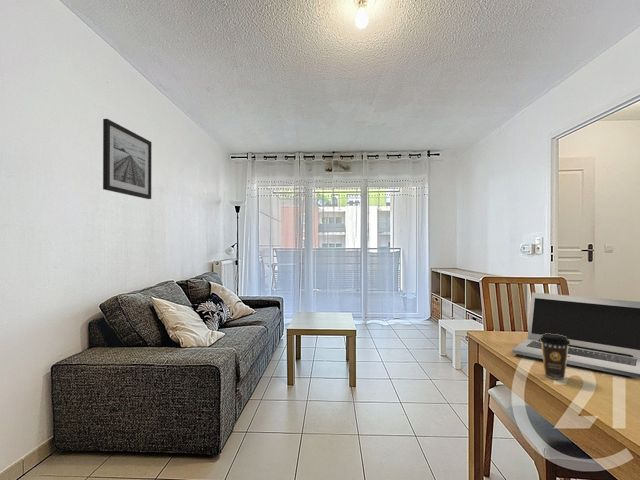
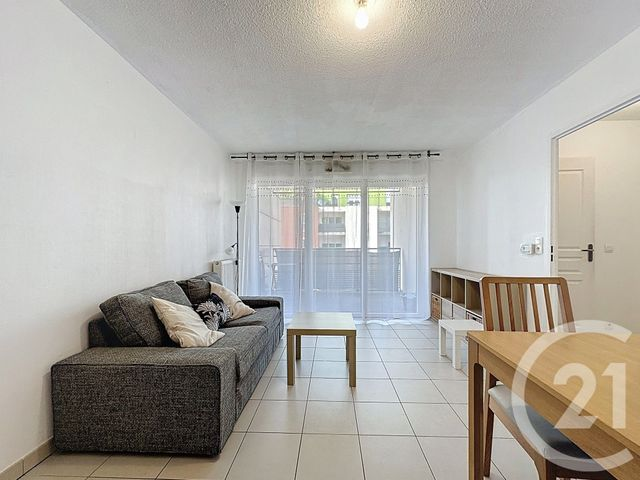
- wall art [102,118,153,200]
- laptop [511,291,640,379]
- coffee cup [540,333,570,380]
